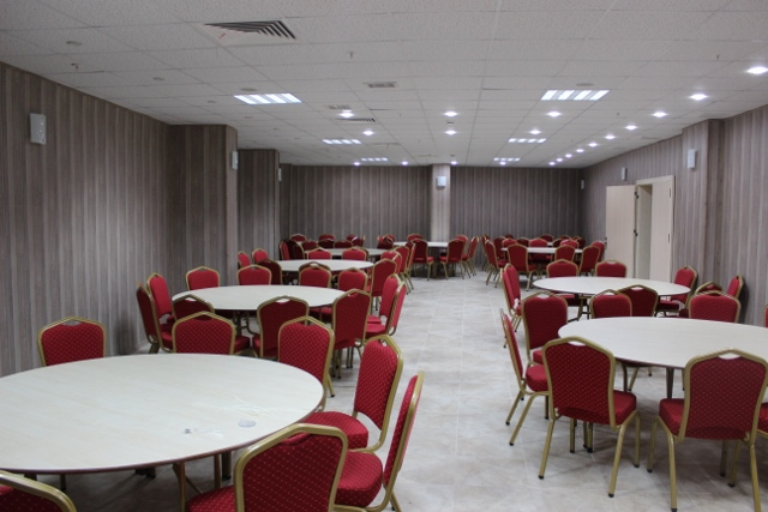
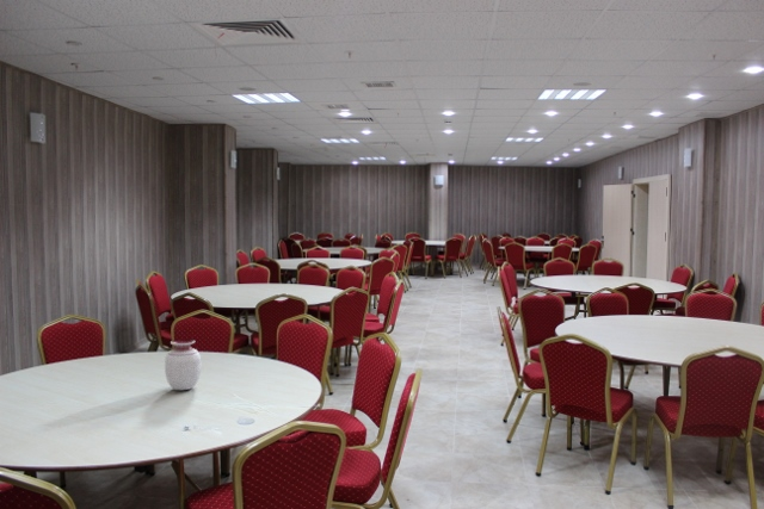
+ vase [164,339,202,391]
